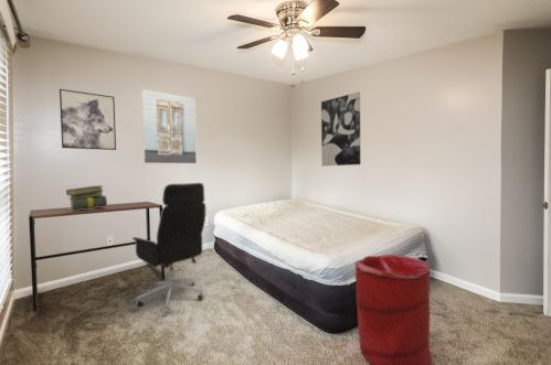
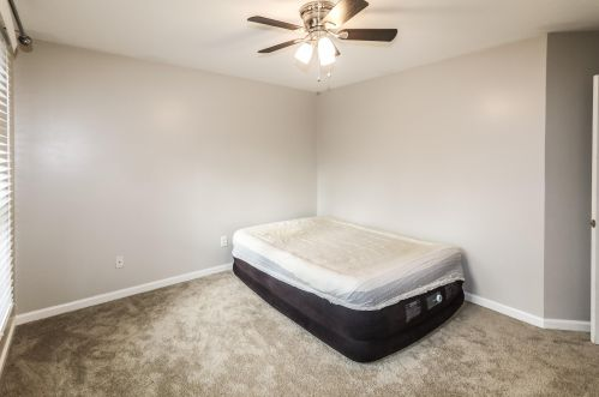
- office chair [131,182,206,314]
- wall art [320,90,362,168]
- stack of books [65,184,108,211]
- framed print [140,88,198,164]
- laundry hamper [354,254,434,365]
- wall art [59,88,117,151]
- desk [28,201,166,313]
